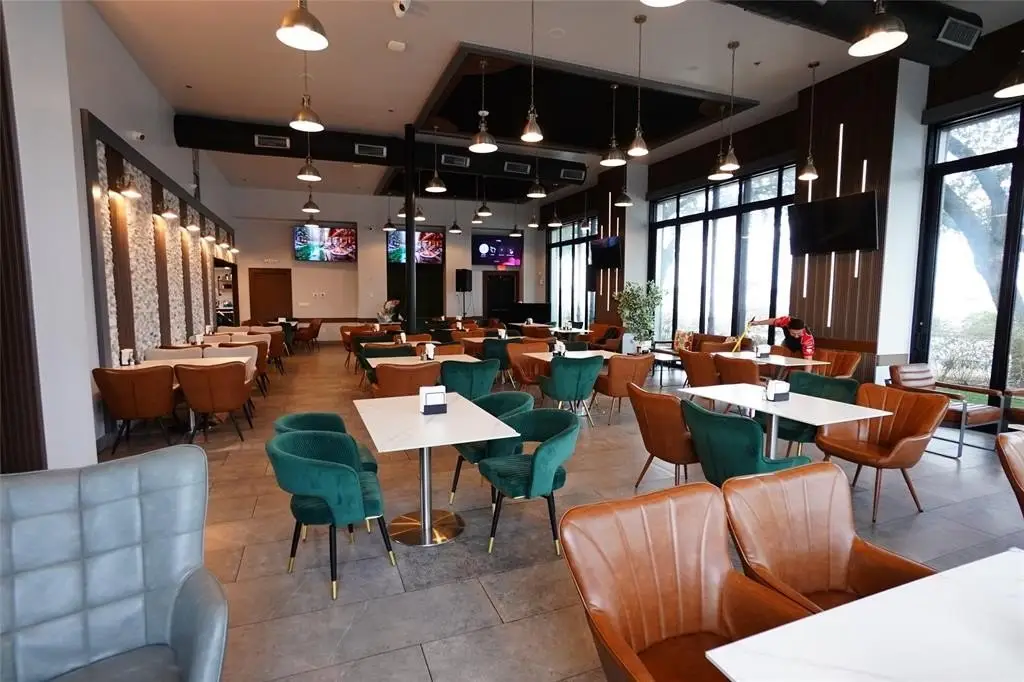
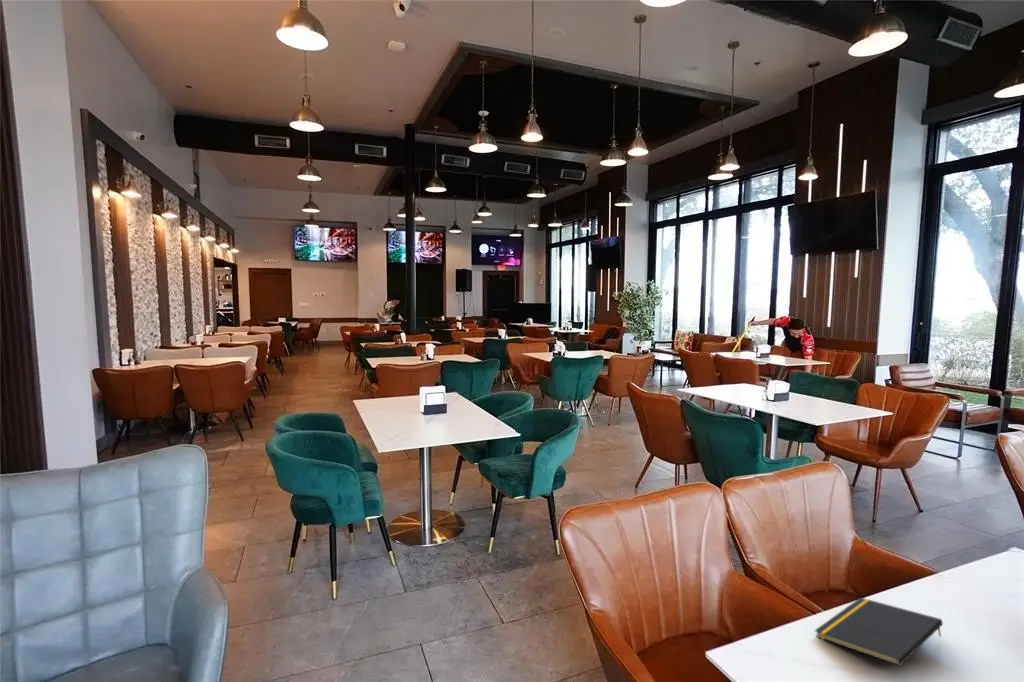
+ notepad [814,596,944,667]
